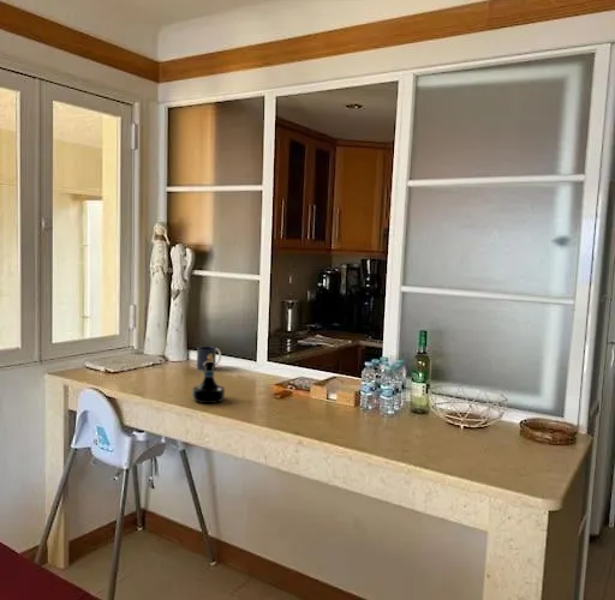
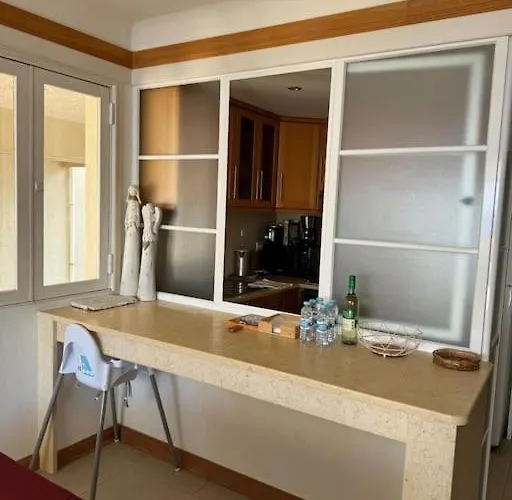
- tequila bottle [191,361,226,404]
- mug [196,346,222,372]
